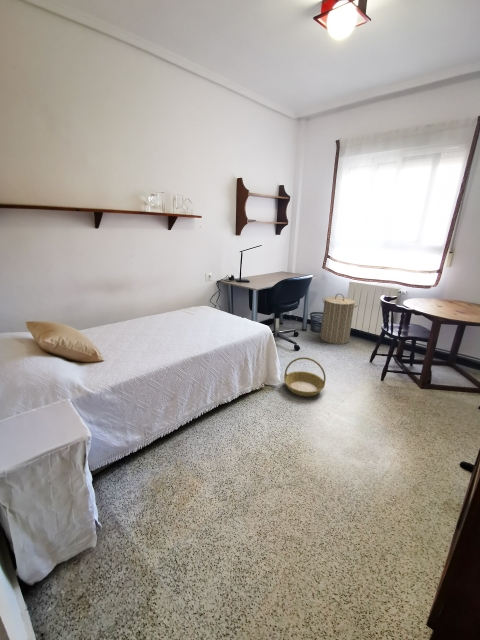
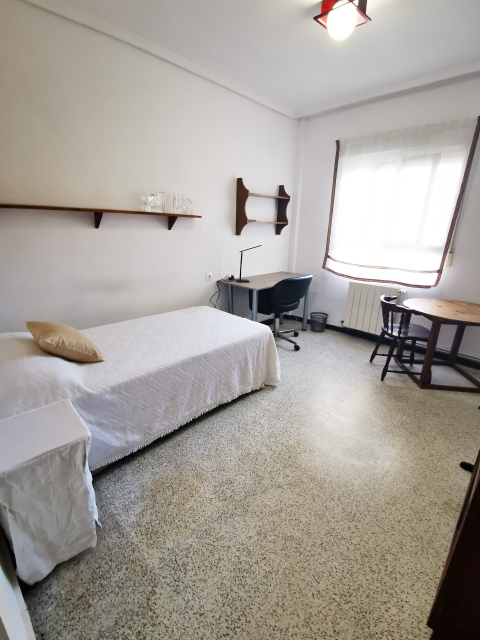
- laundry hamper [319,293,359,345]
- basket [283,356,327,398]
